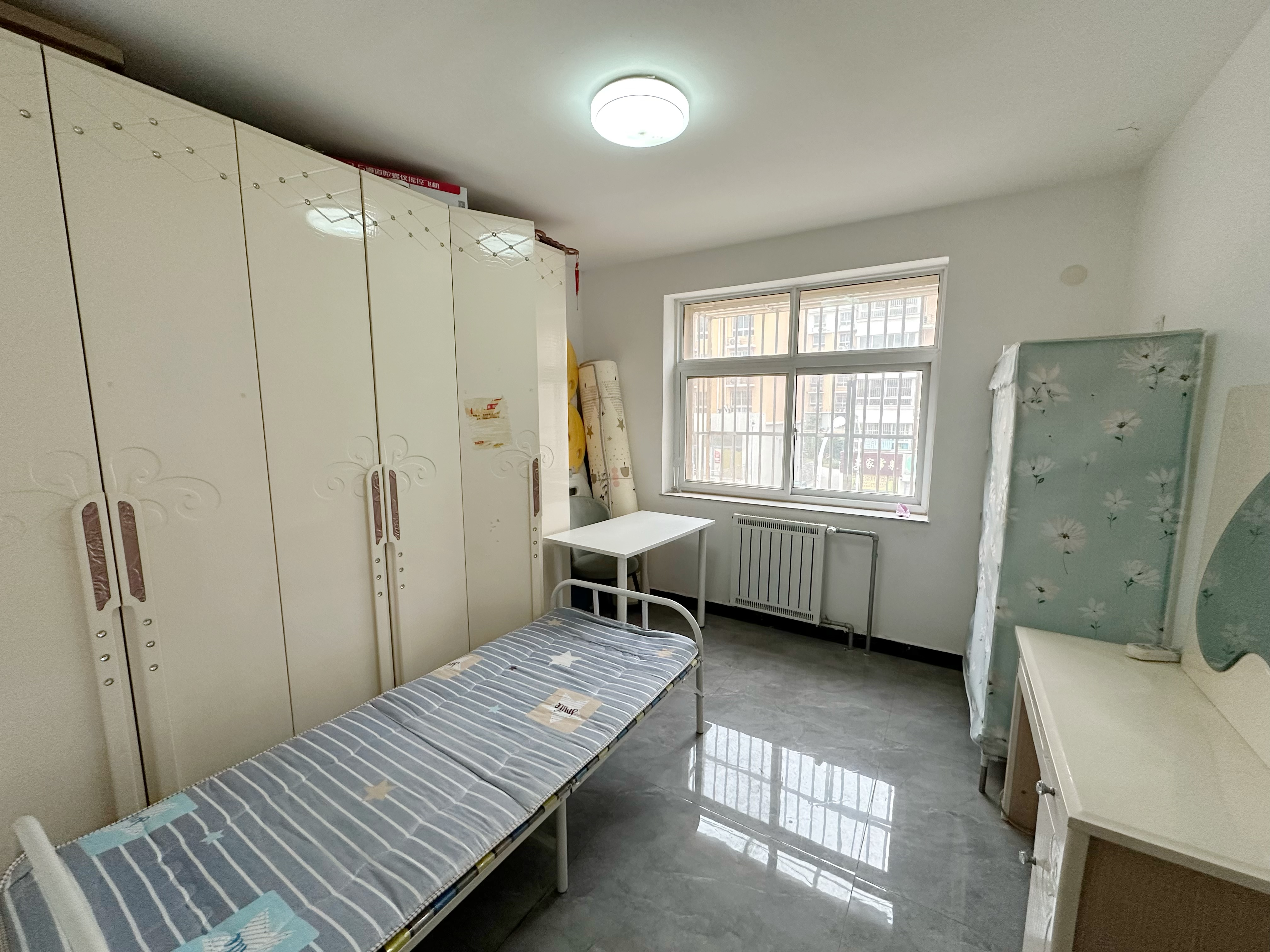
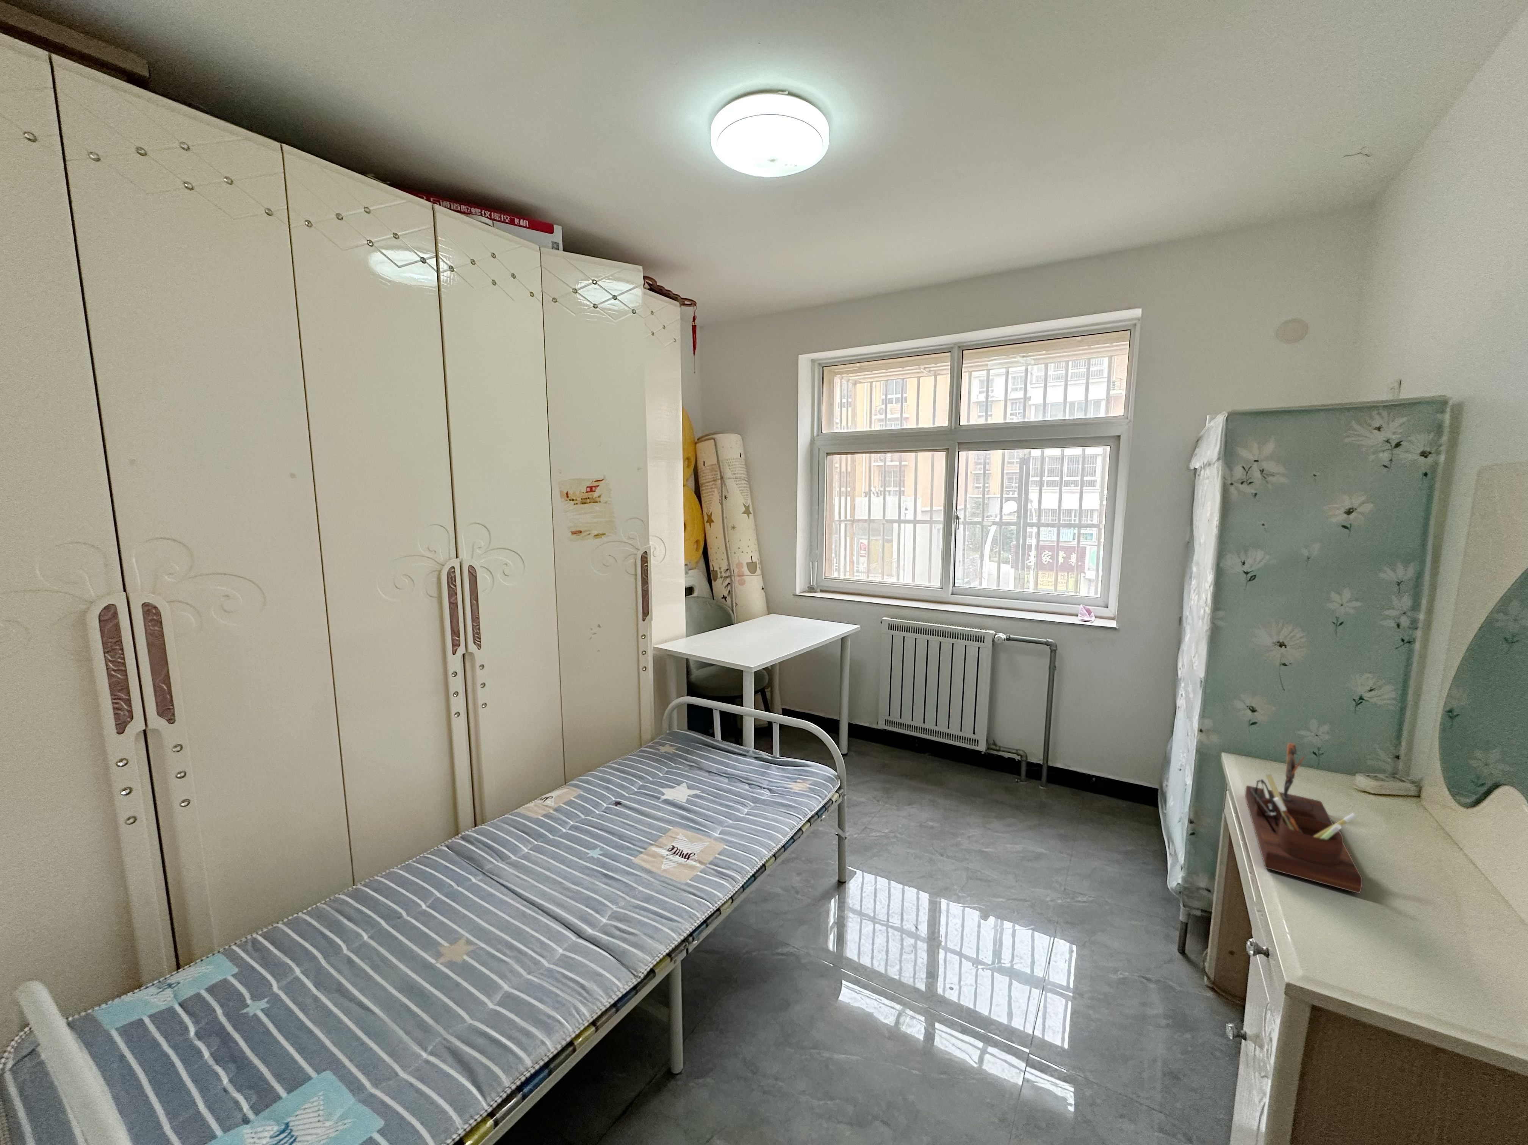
+ desk organizer [1245,742,1363,894]
